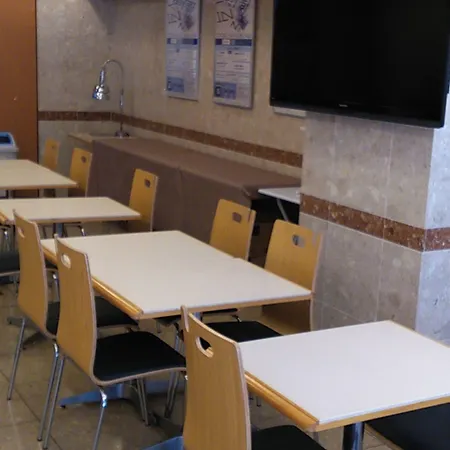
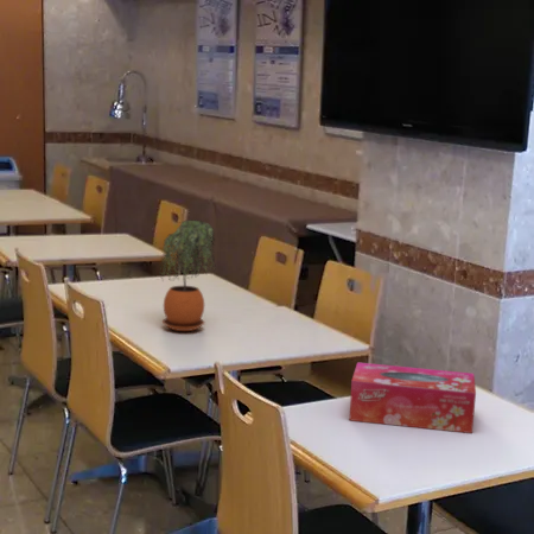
+ tissue box [348,361,477,434]
+ potted plant [159,218,217,332]
